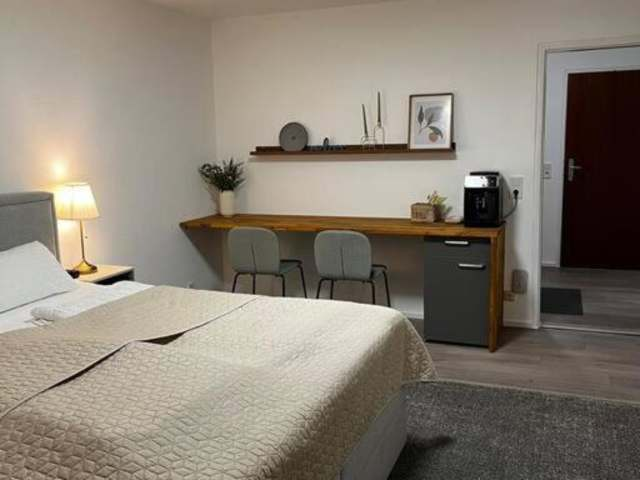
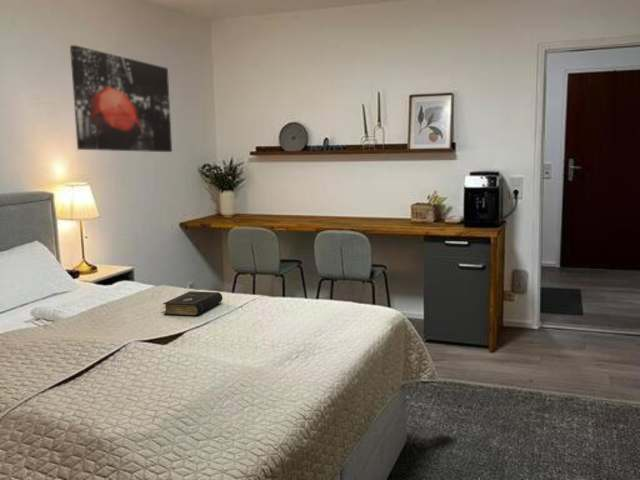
+ book [159,290,223,317]
+ wall art [69,44,173,153]
